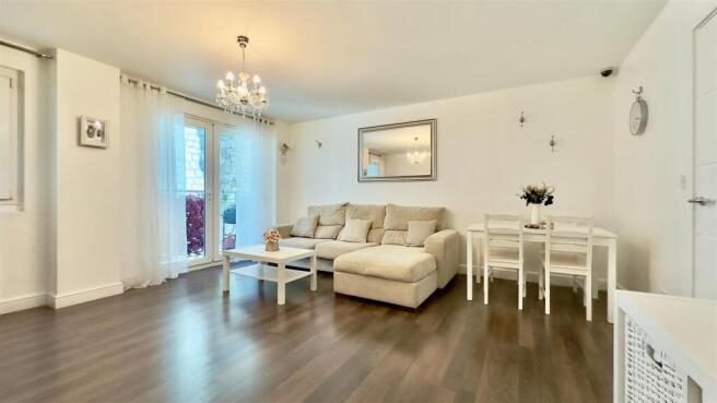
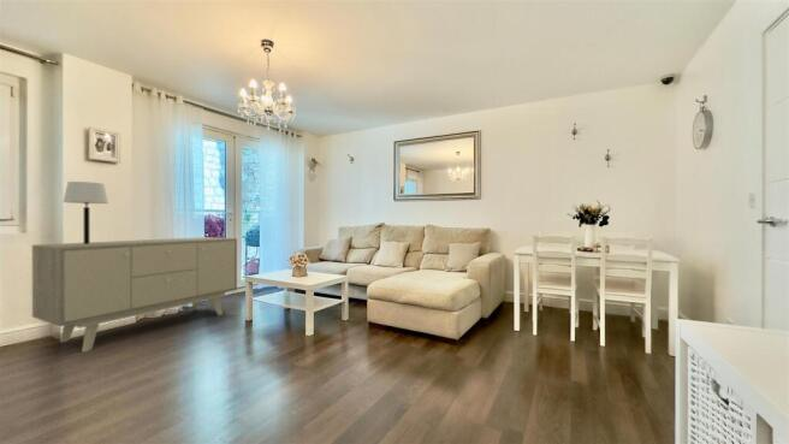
+ sideboard [31,236,238,354]
+ table lamp [61,180,109,244]
